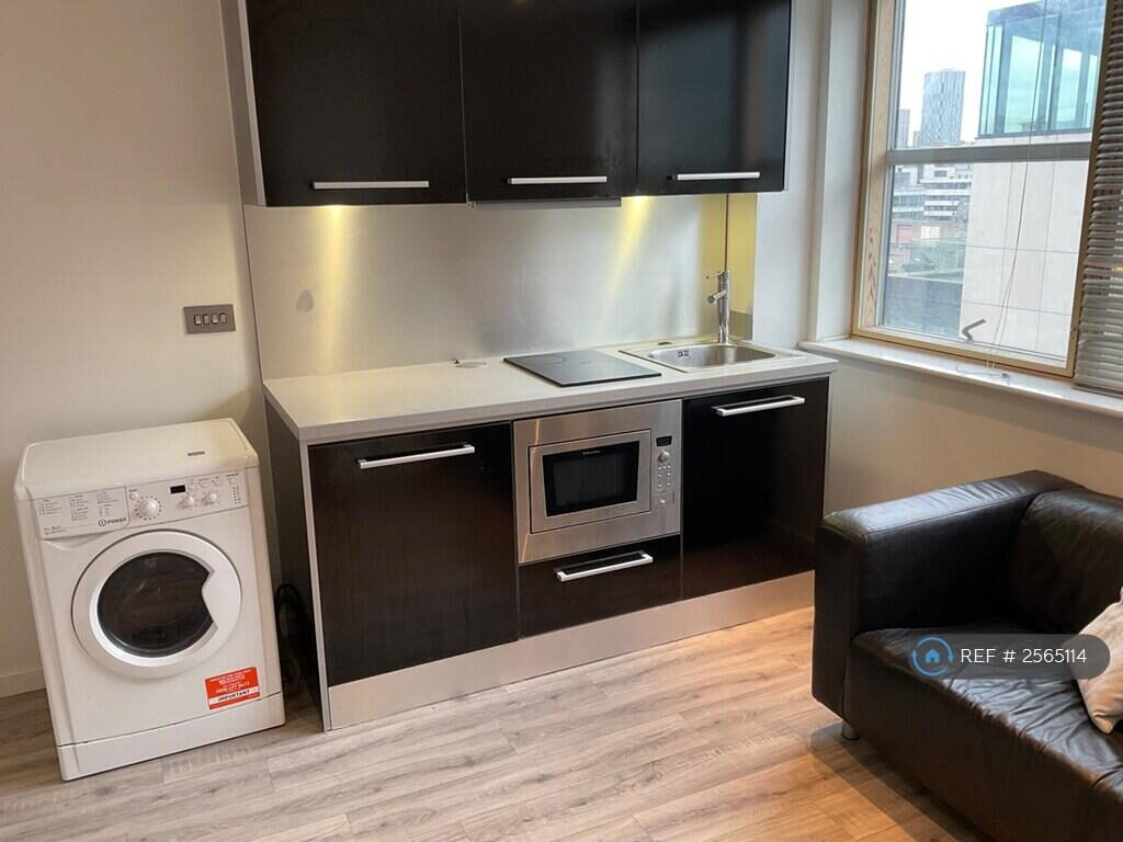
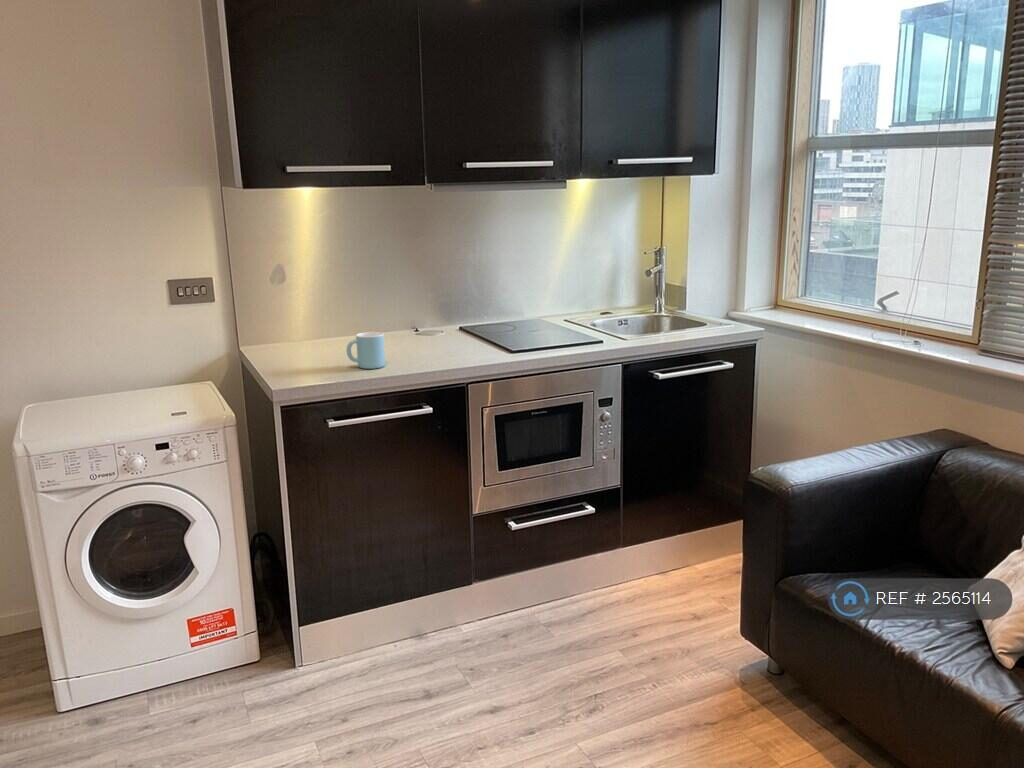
+ mug [346,331,386,370]
